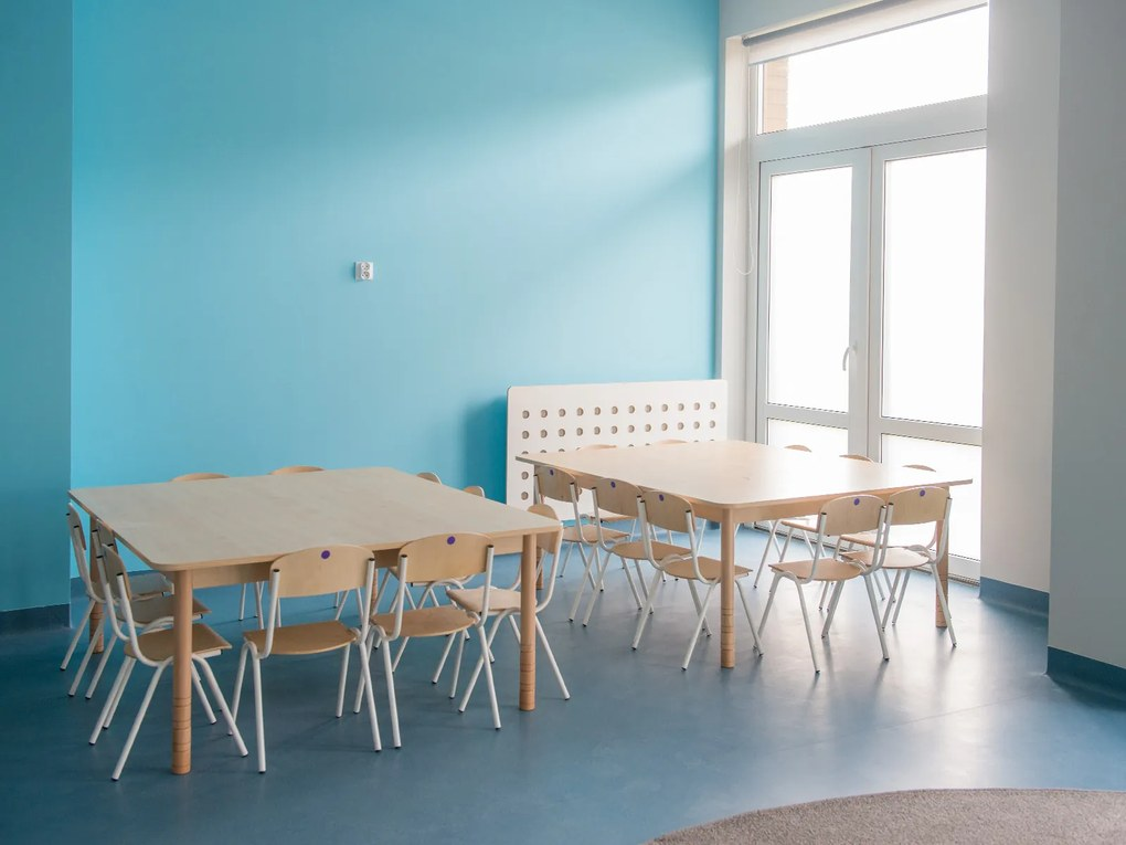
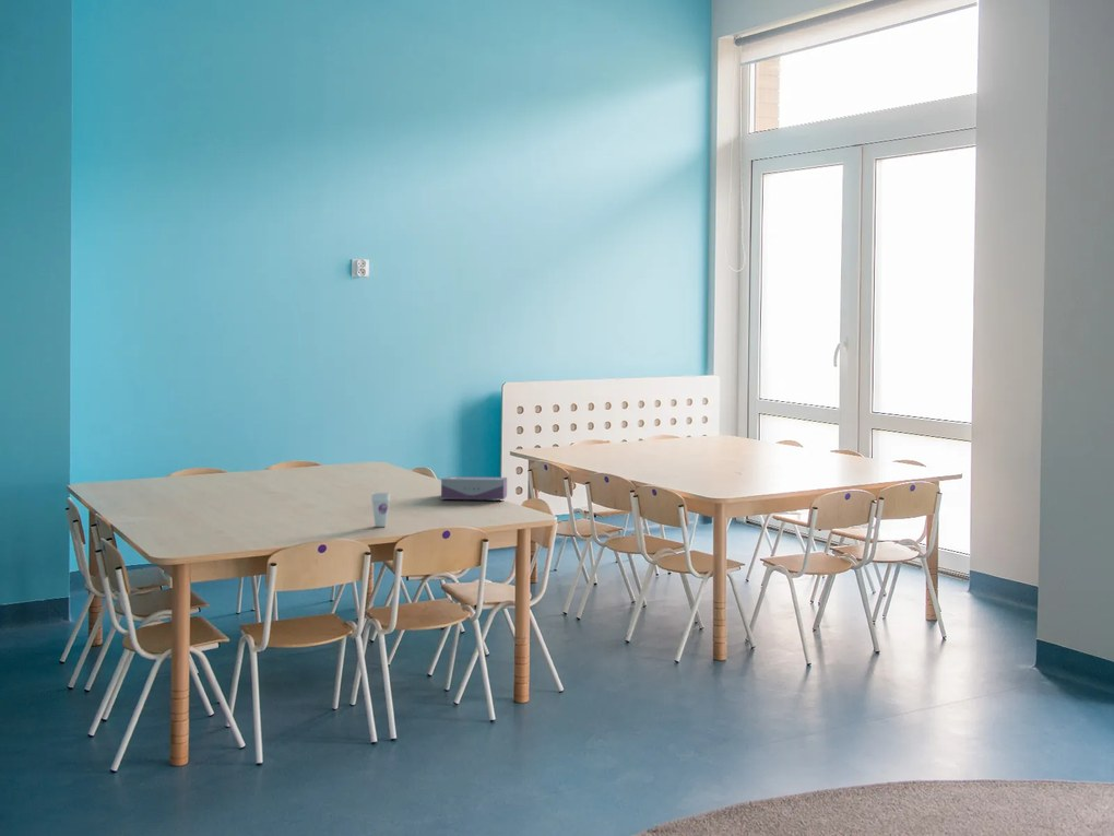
+ tissue box [440,475,508,501]
+ cup [370,492,391,528]
